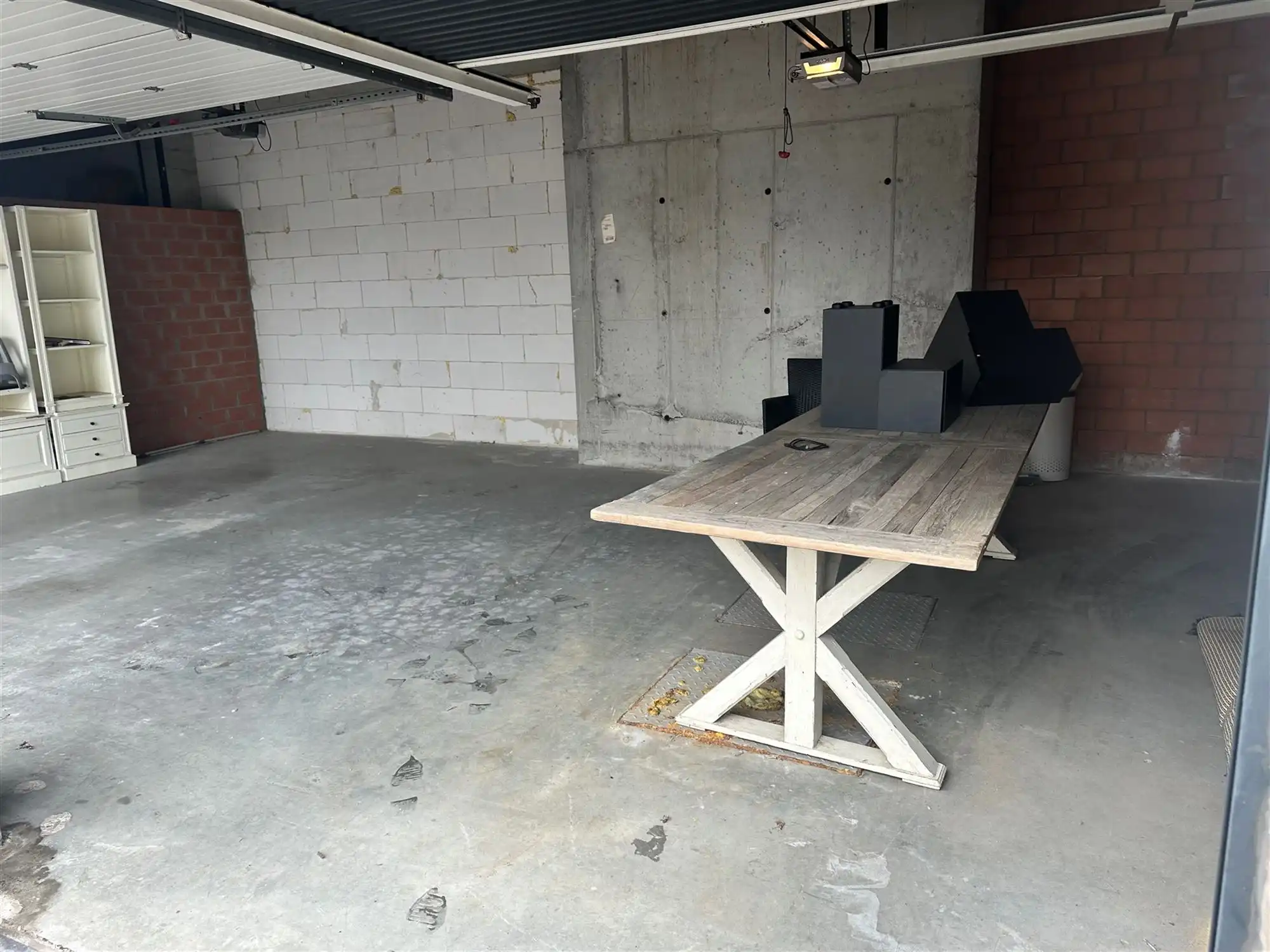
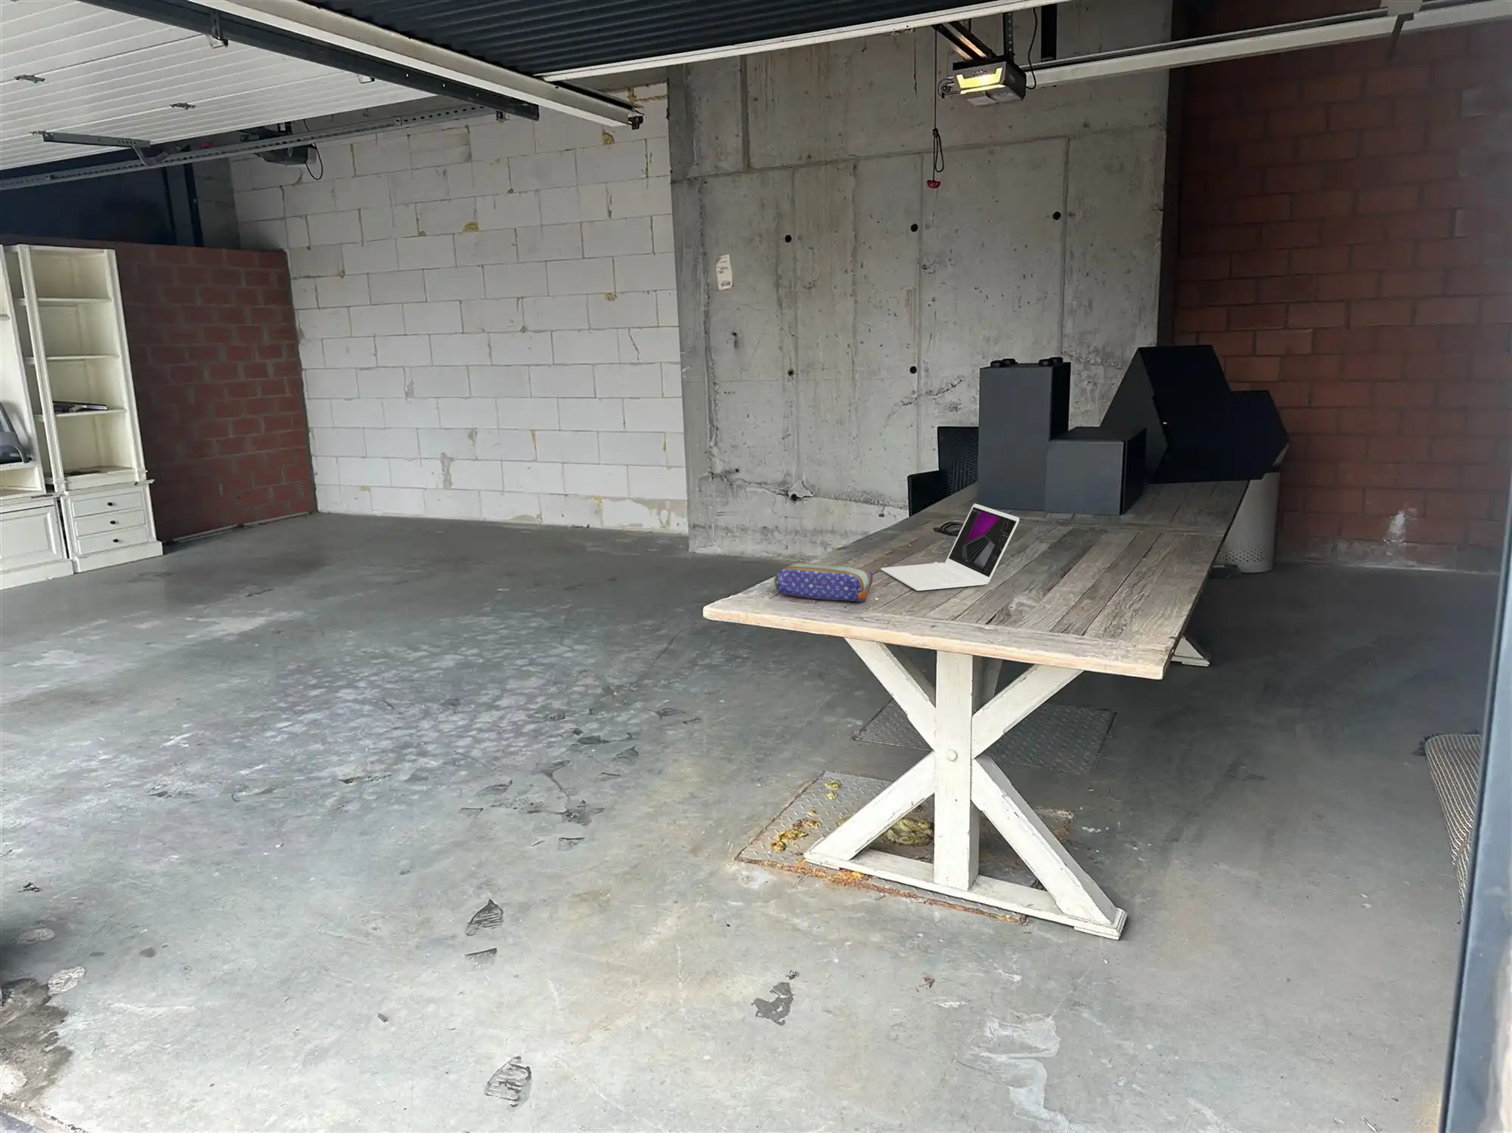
+ laptop [880,503,1020,591]
+ pencil case [774,562,873,602]
